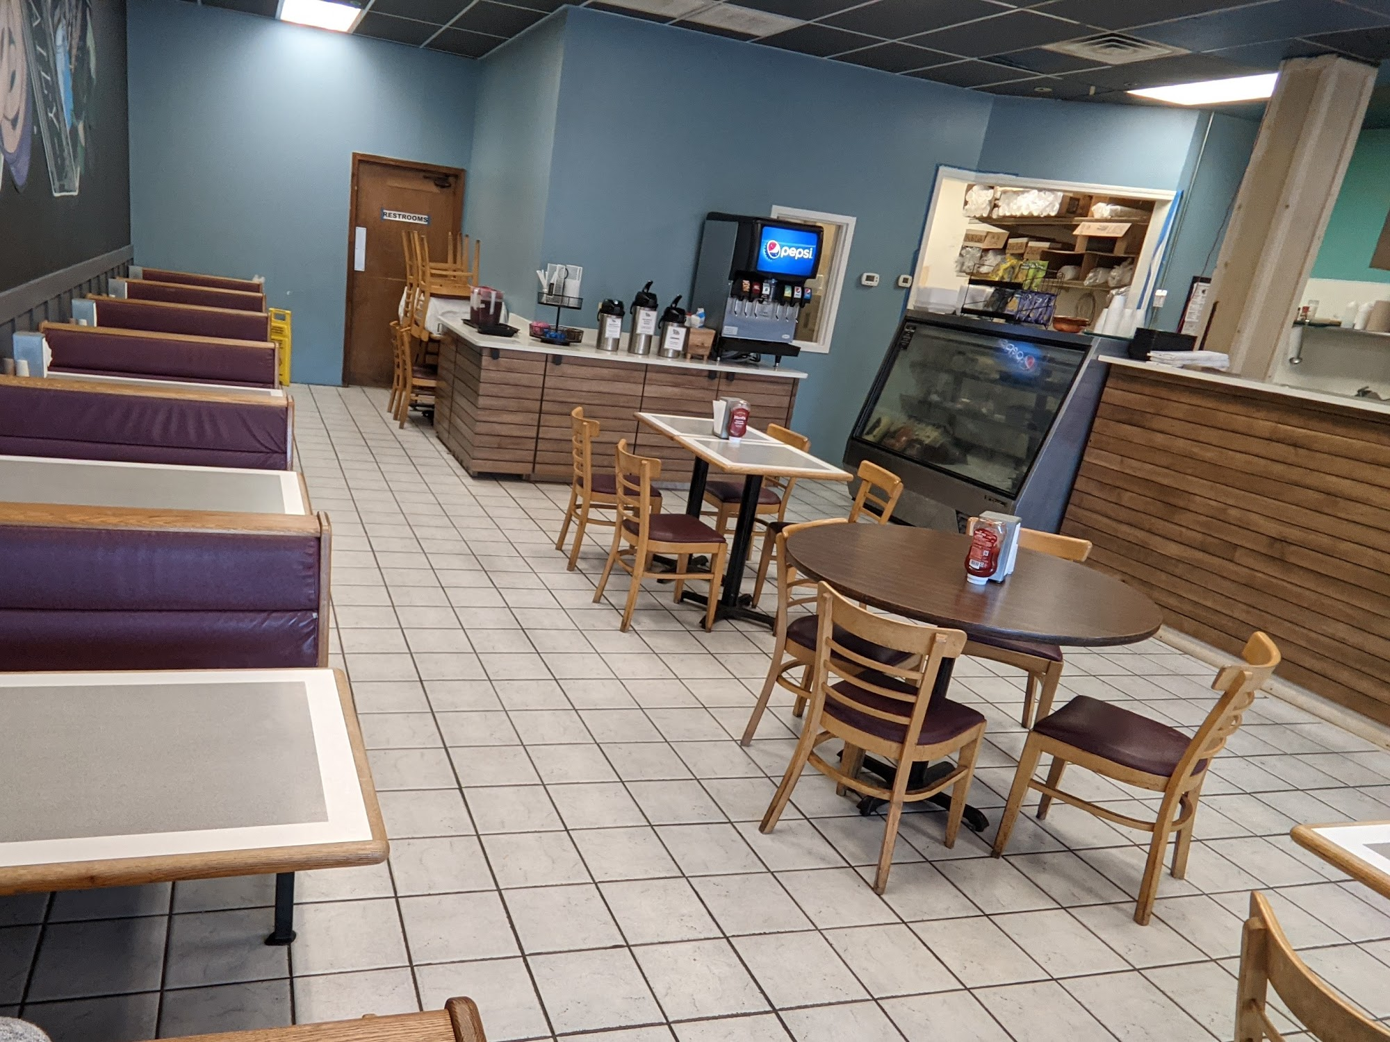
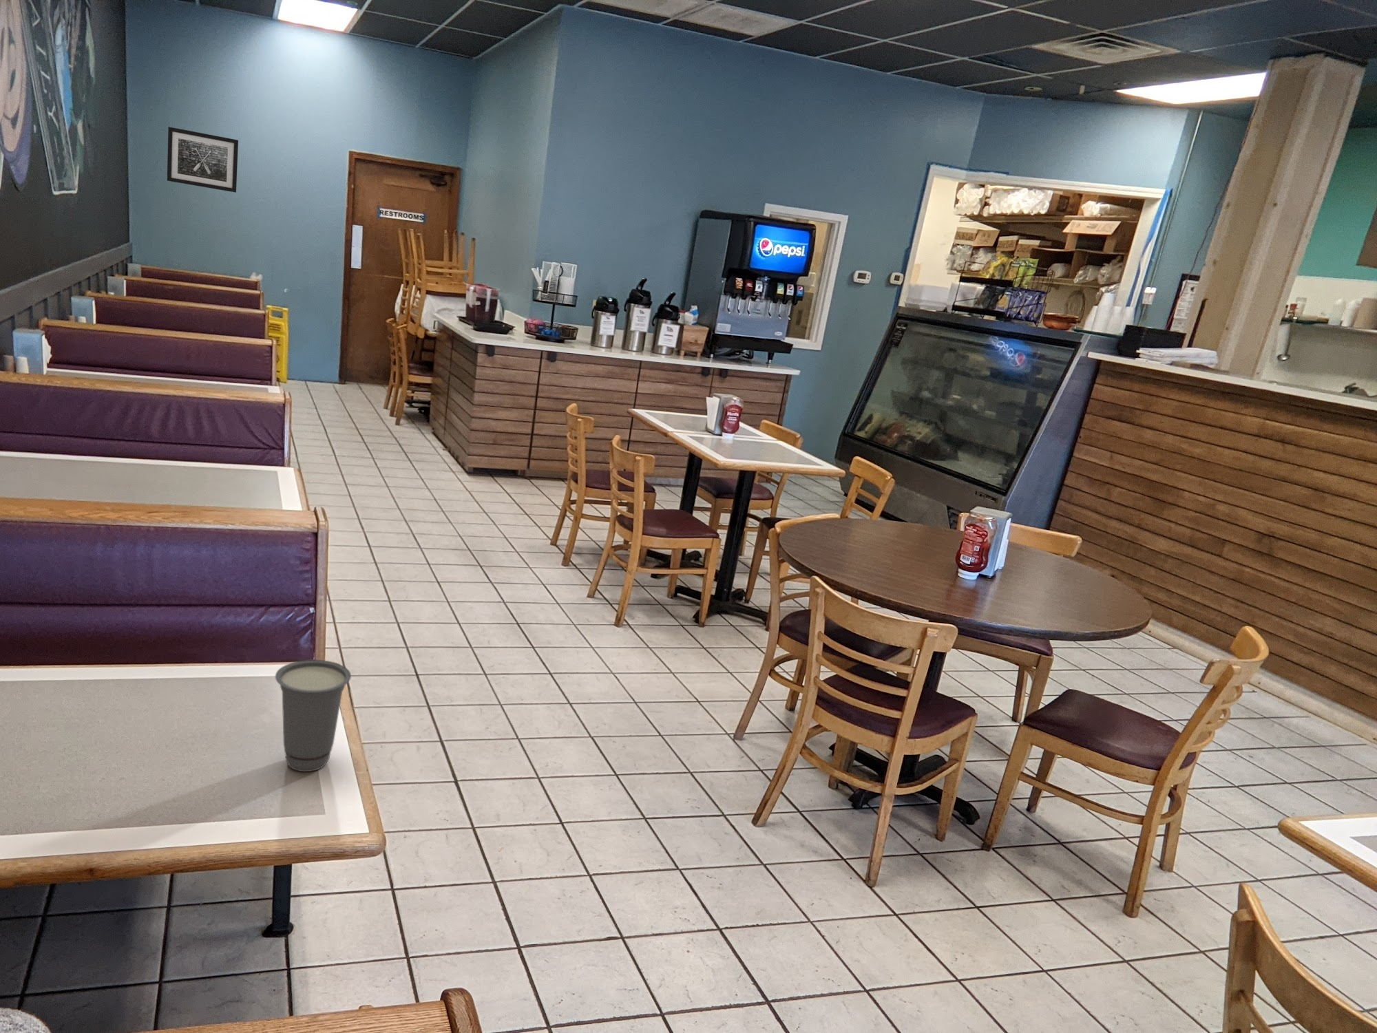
+ wall art [167,126,239,193]
+ cup [275,660,352,773]
